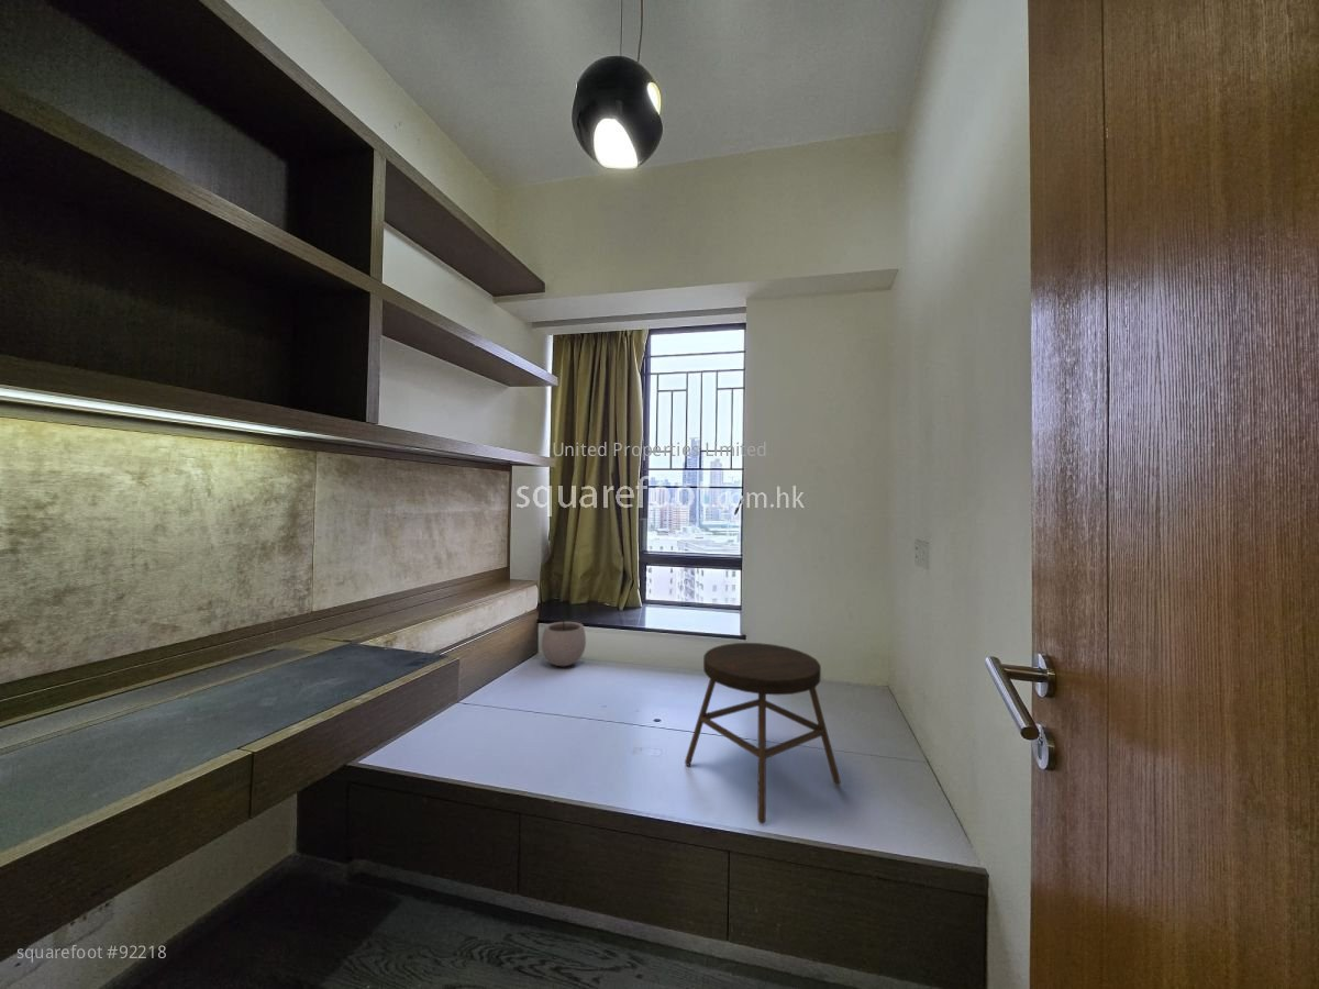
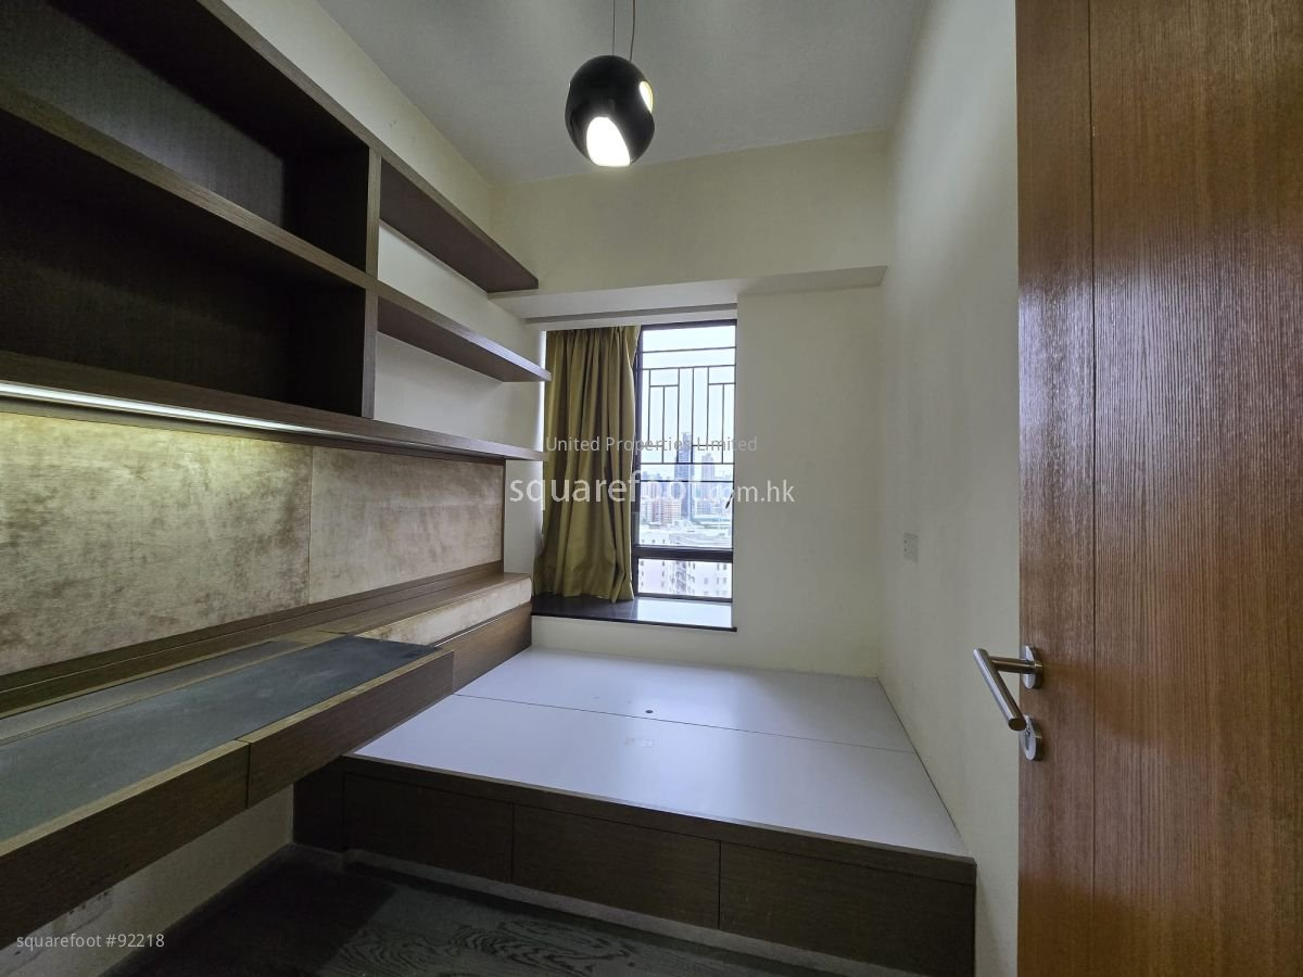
- plant pot [541,609,587,667]
- stool [684,642,842,824]
